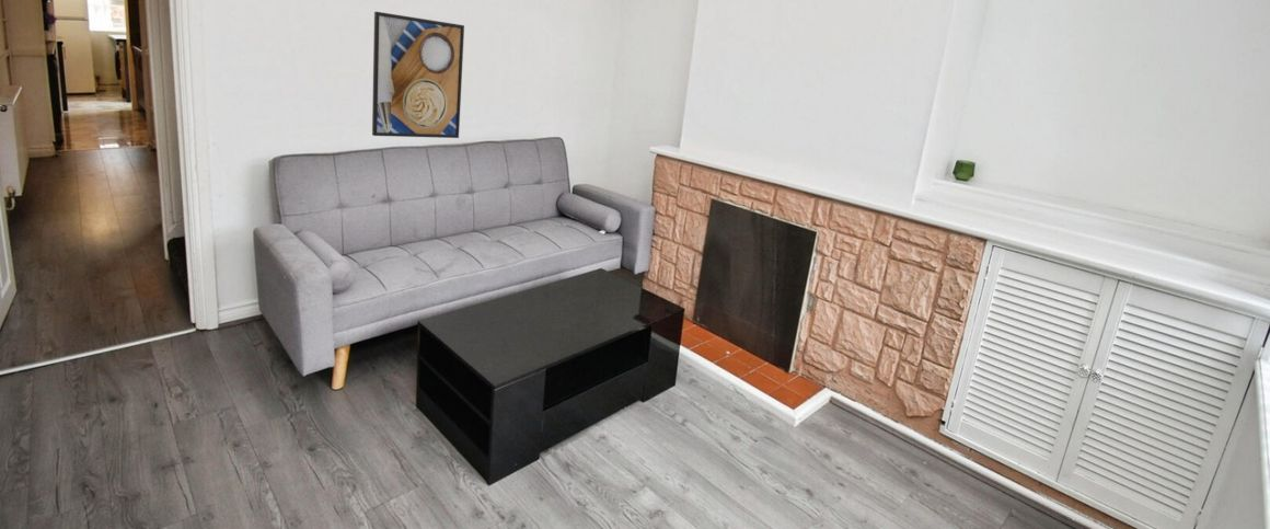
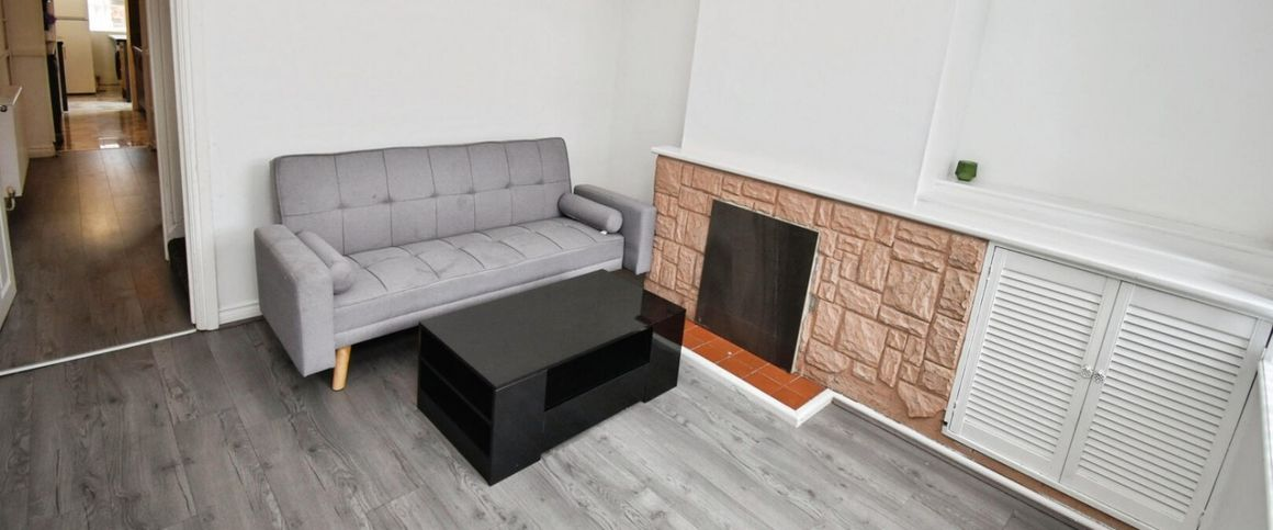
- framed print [371,11,465,139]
